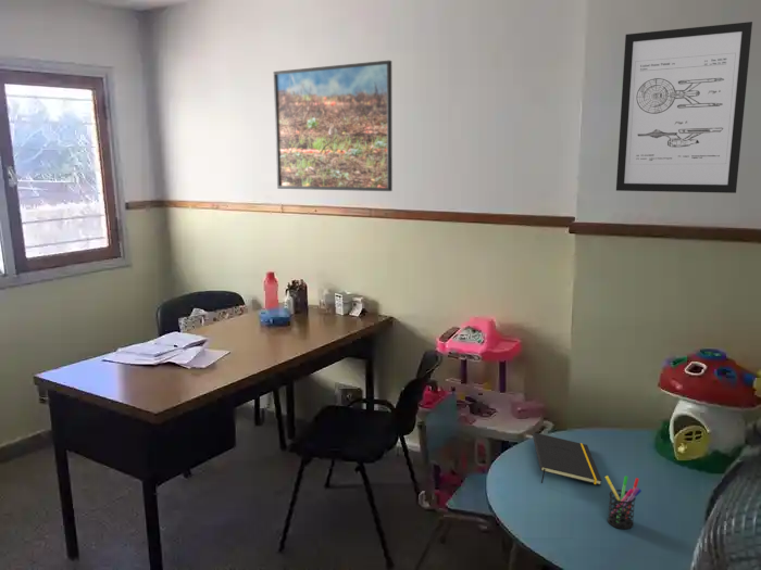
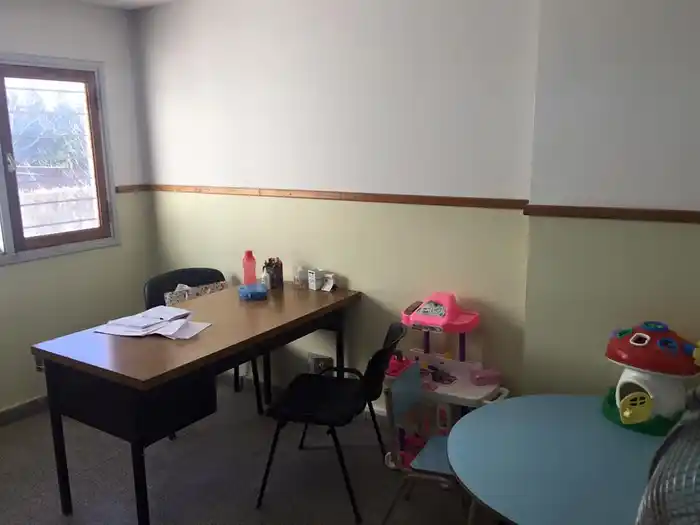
- notepad [532,431,603,486]
- wall art [615,21,753,194]
- pen holder [604,474,643,530]
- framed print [273,60,394,192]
